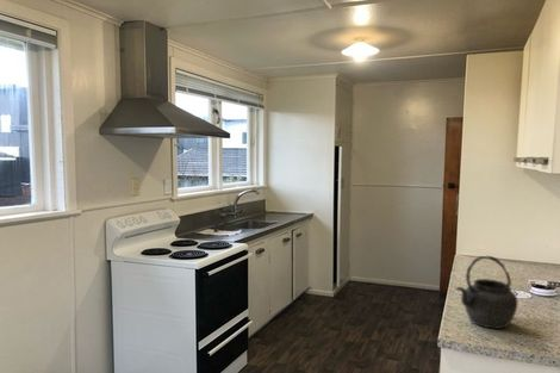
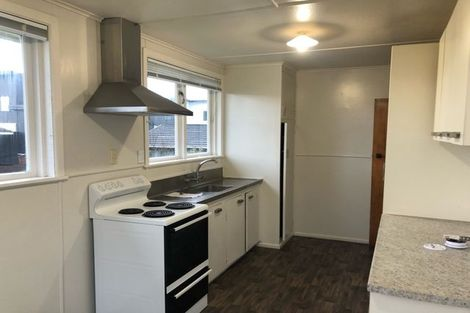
- kettle [454,255,519,330]
